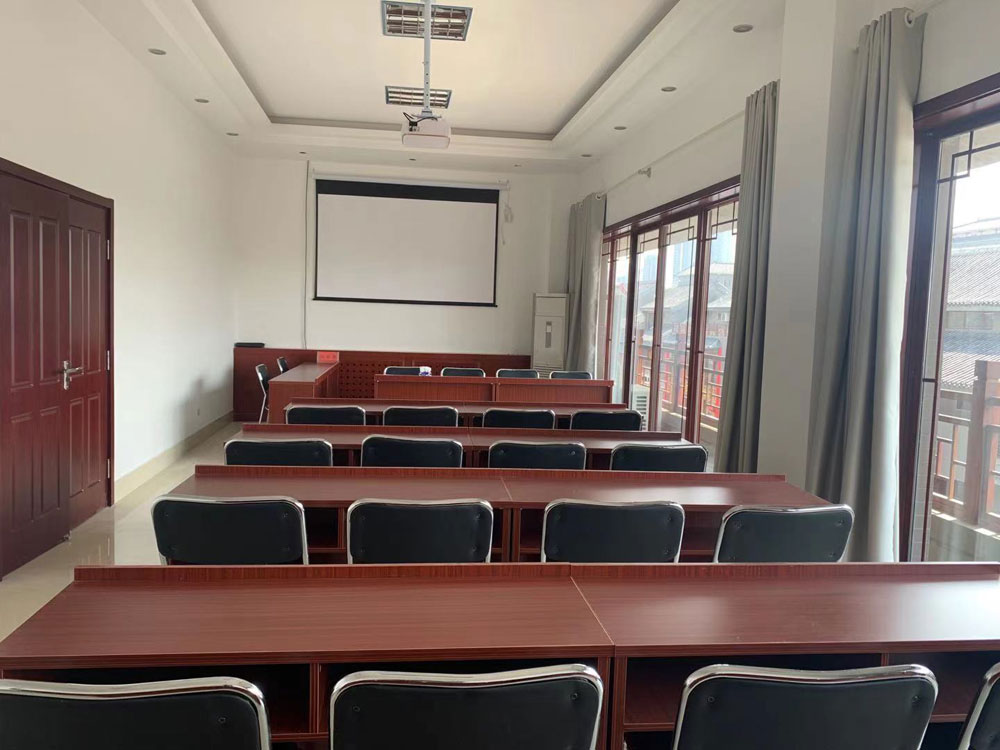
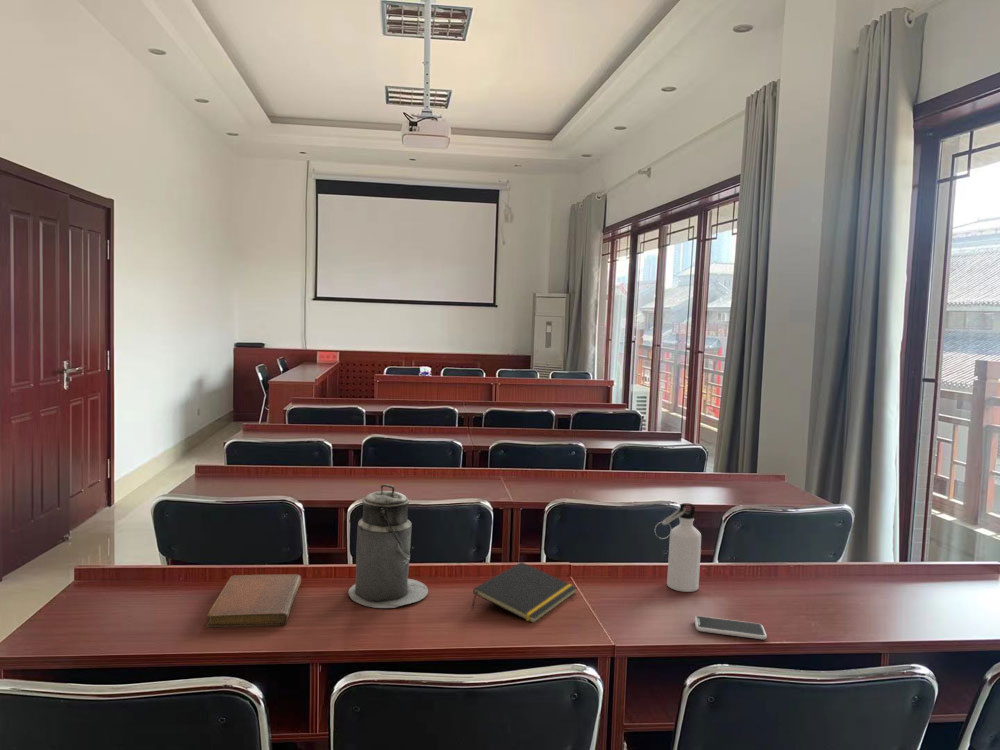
+ notebook [205,573,302,628]
+ notepad [471,561,578,624]
+ water bottle [654,502,702,593]
+ canister [348,483,429,609]
+ smartphone [693,615,768,640]
